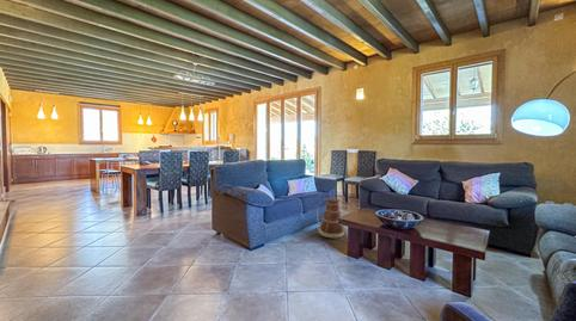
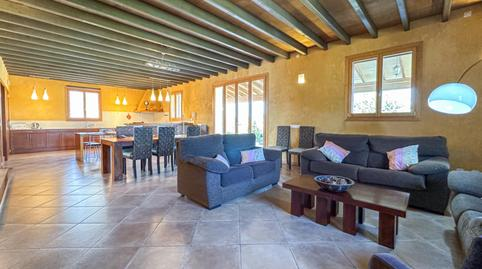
- basket [315,197,345,239]
